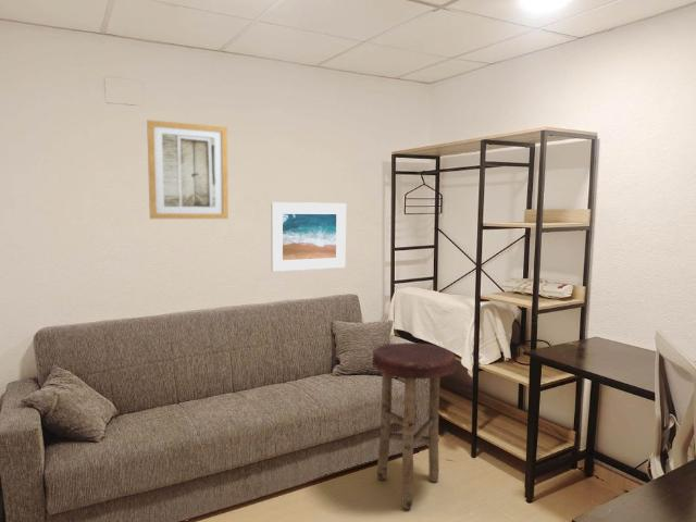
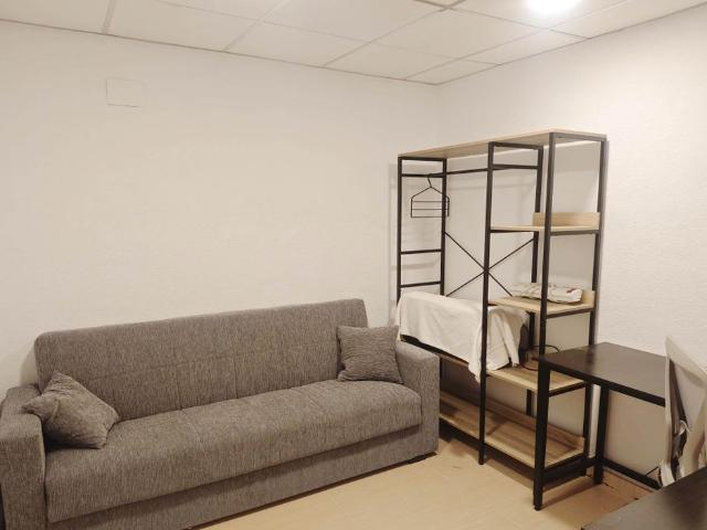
- wall art [146,119,229,220]
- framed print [270,201,347,273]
- stool [371,341,458,510]
